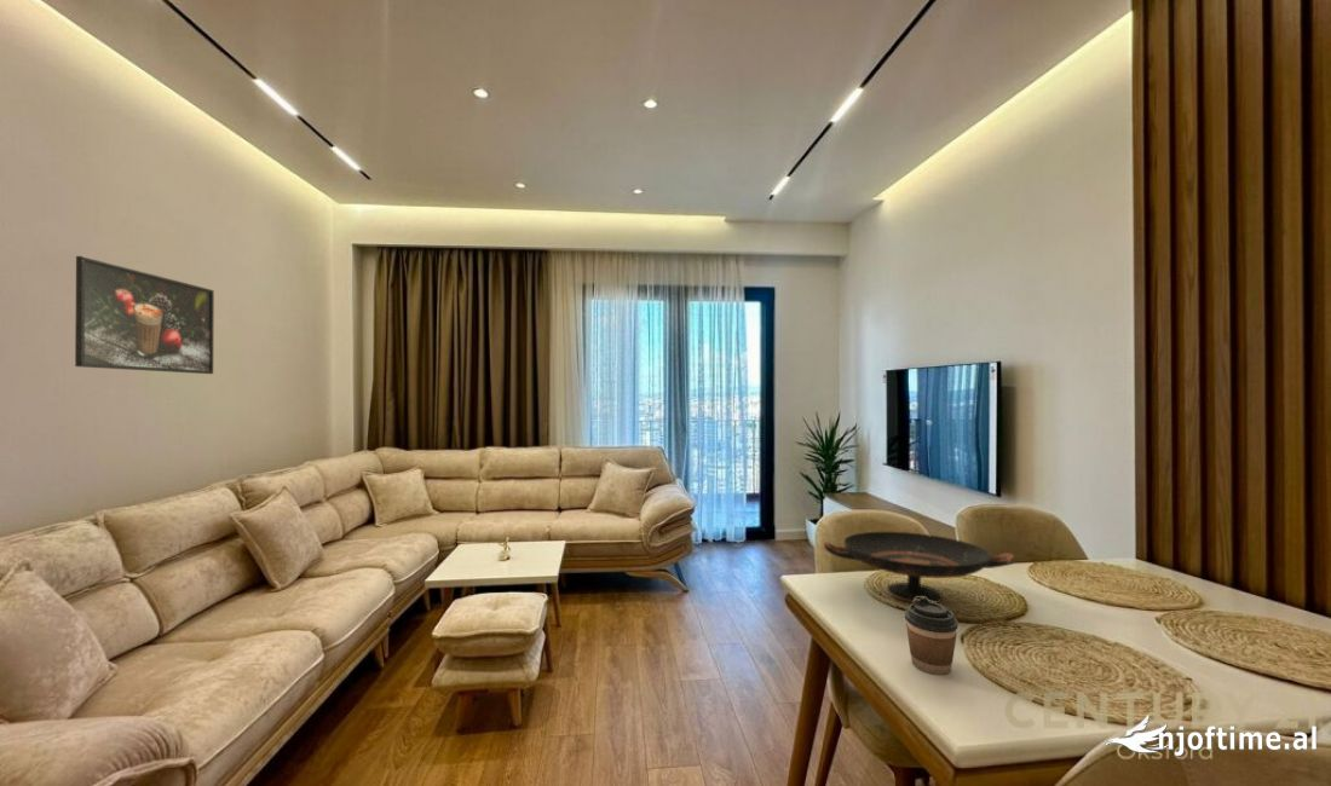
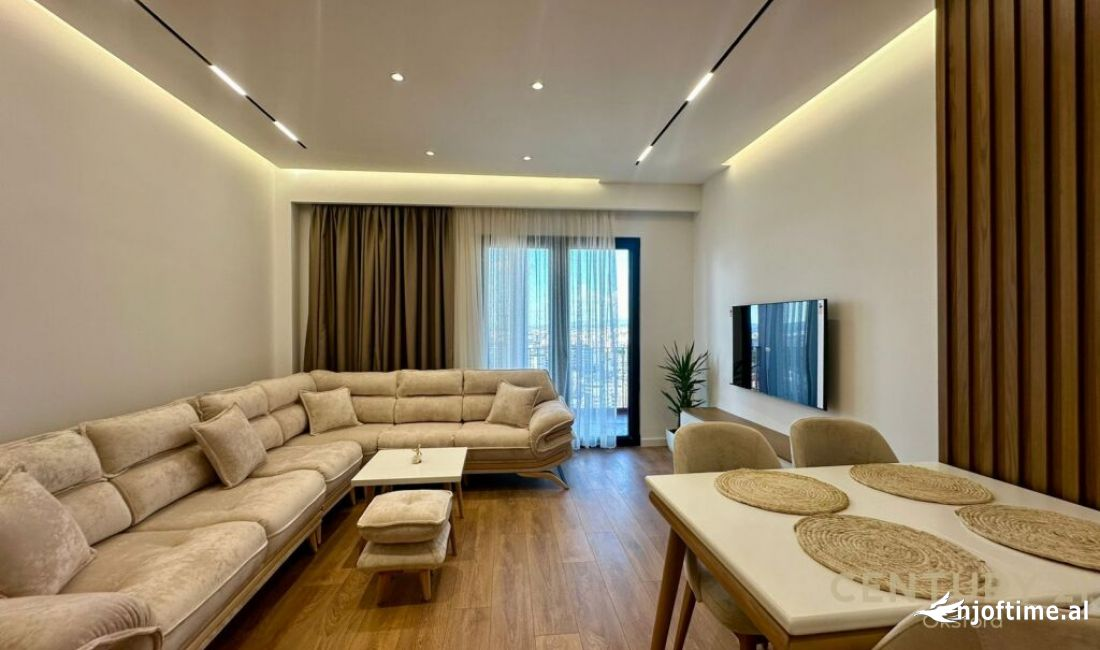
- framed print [74,255,215,375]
- coffee cup [904,597,960,676]
- decorative bowl [823,531,1015,603]
